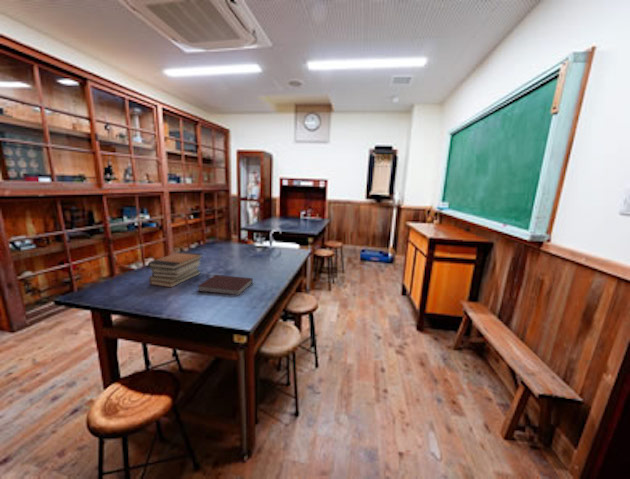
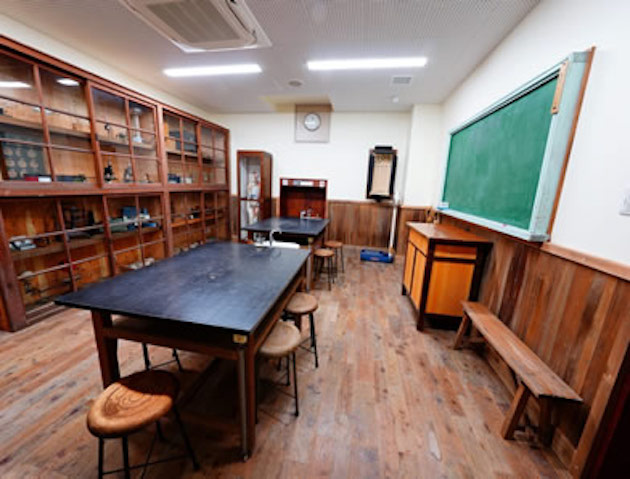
- book stack [147,251,203,288]
- notebook [197,274,253,296]
